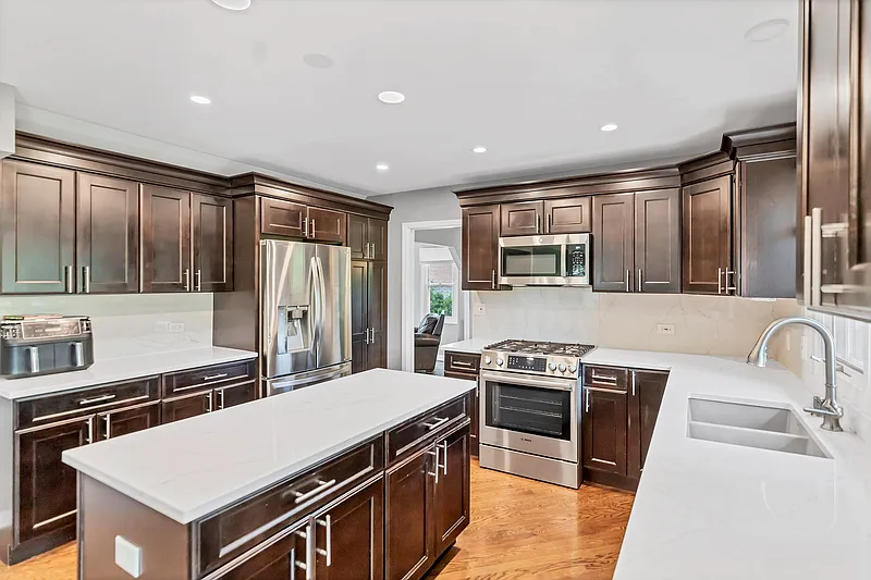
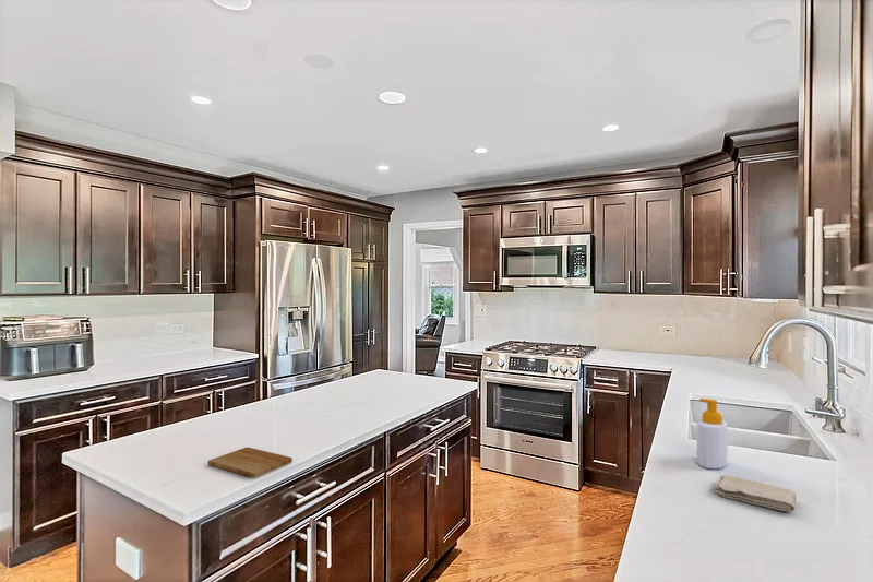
+ soap bottle [696,397,729,470]
+ cutting board [207,447,294,478]
+ washcloth [714,474,797,513]
